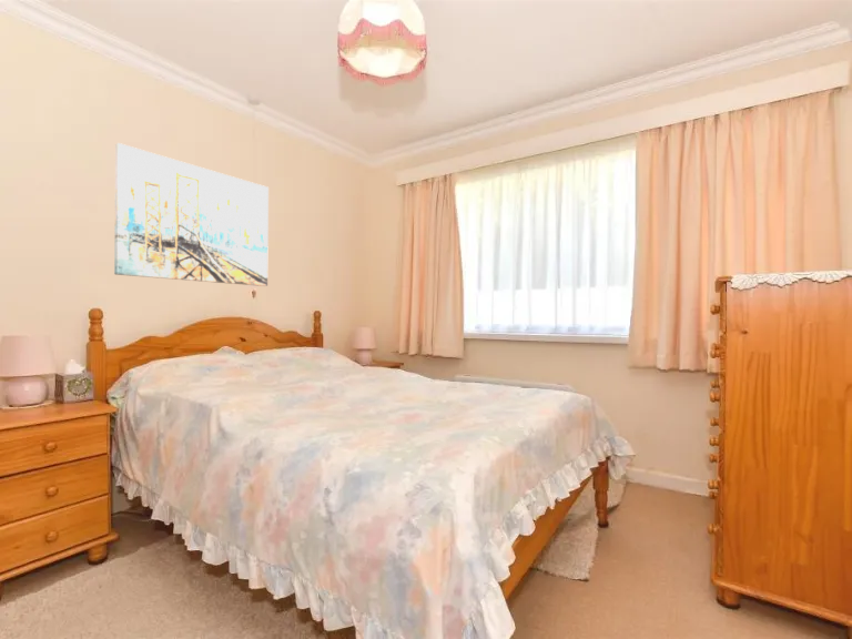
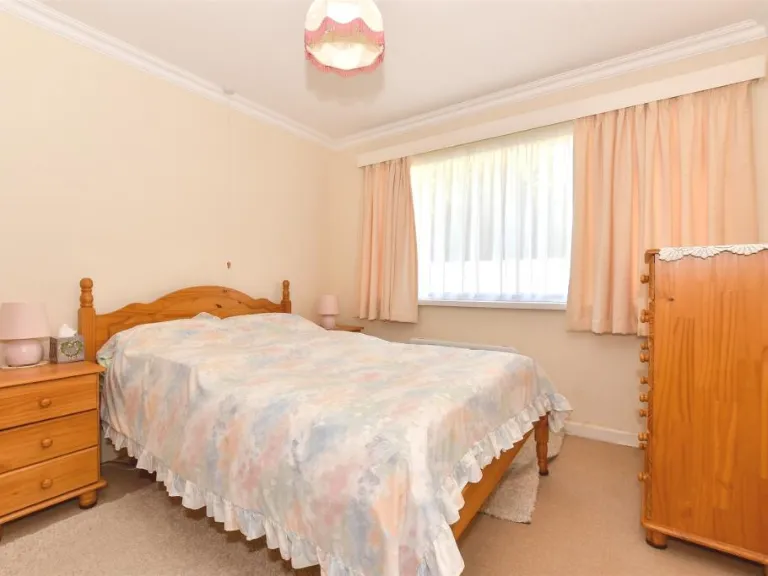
- wall art [113,142,270,287]
